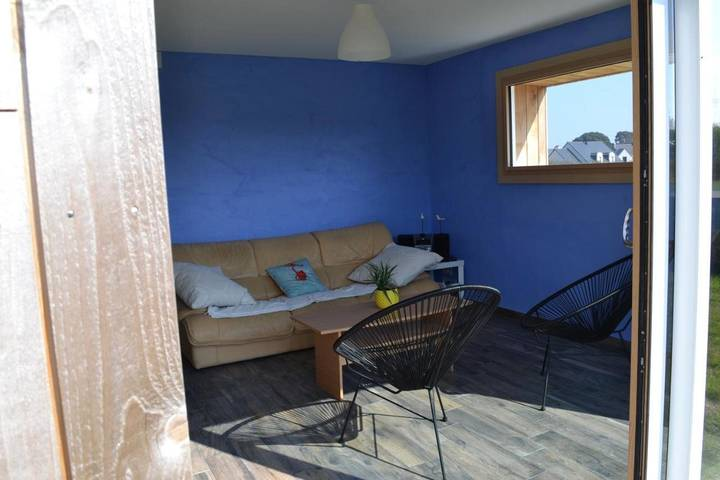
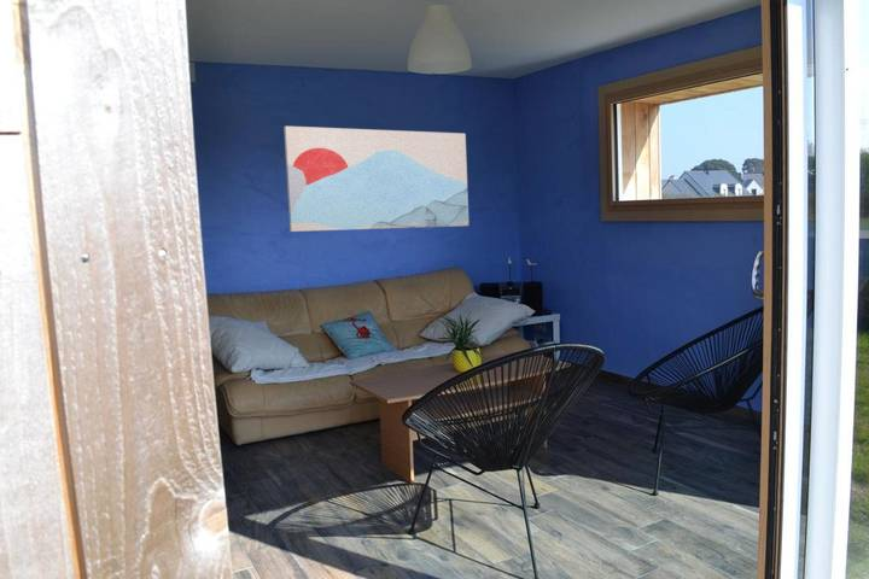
+ wall art [282,125,471,233]
